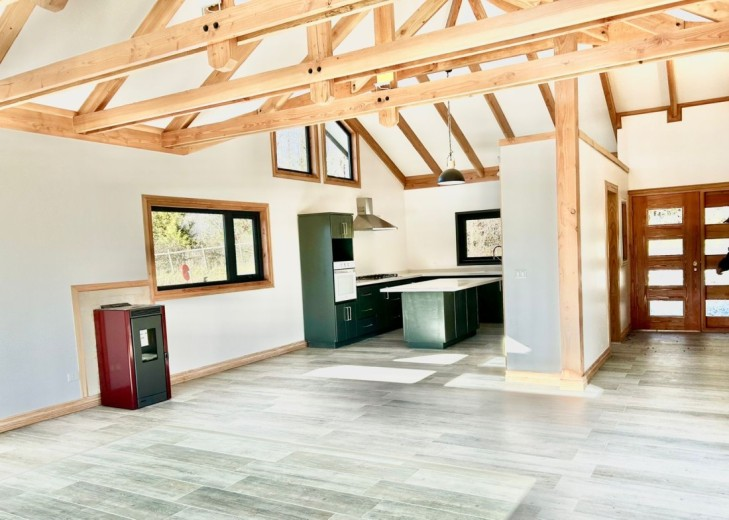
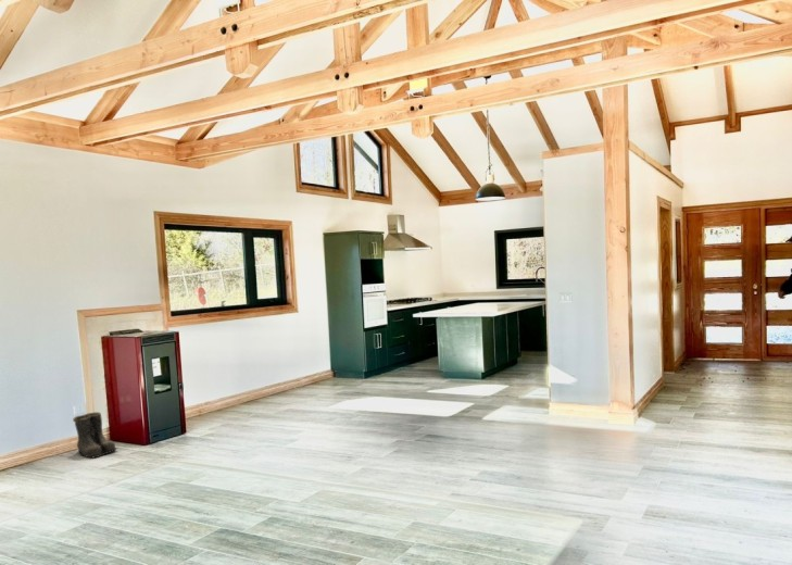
+ boots [72,411,120,459]
